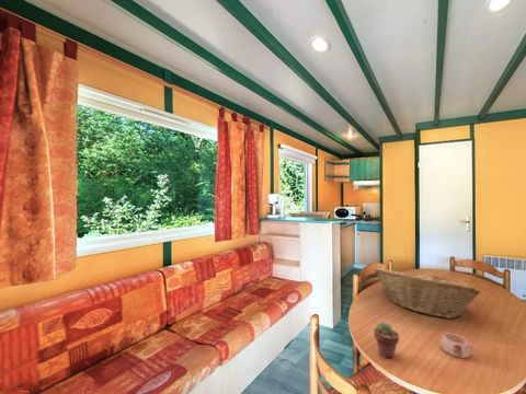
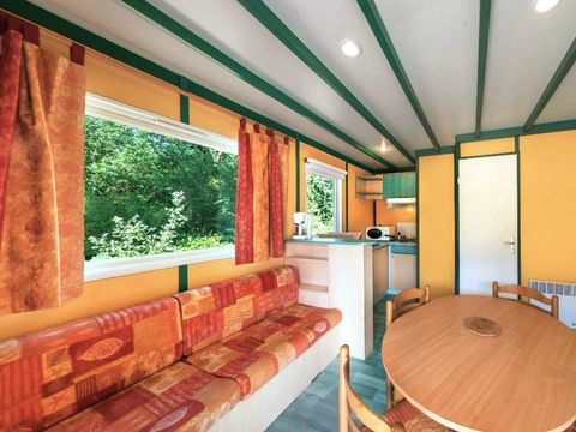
- mug [441,333,481,359]
- potted succulent [373,321,400,359]
- fruit basket [373,267,481,320]
